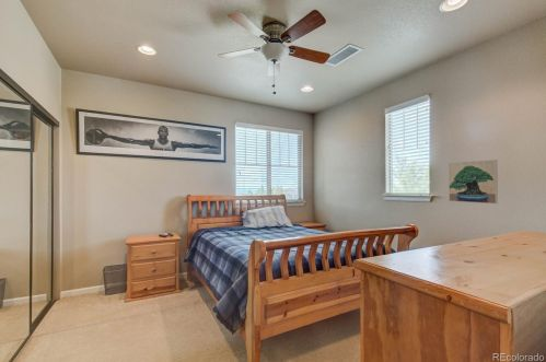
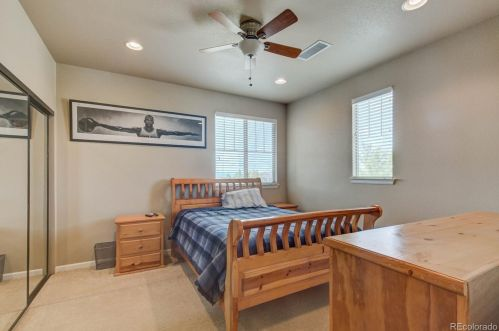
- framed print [448,159,499,205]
